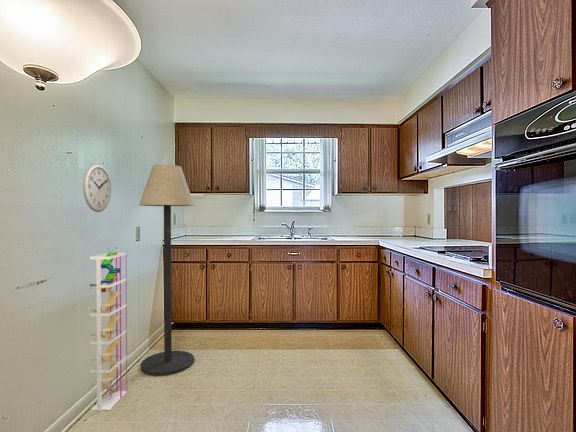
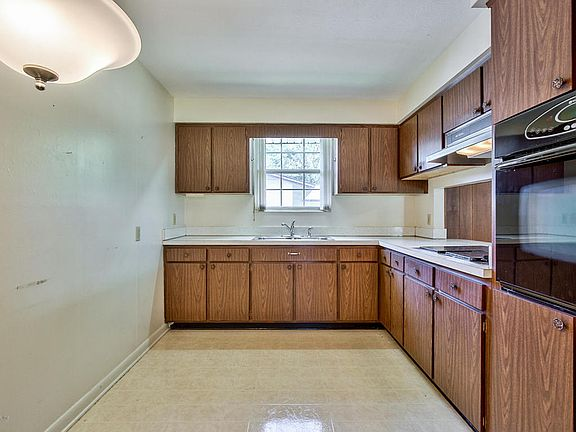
- wall clock [82,162,112,213]
- shelving unit [89,252,128,413]
- floor lamp [138,164,195,376]
